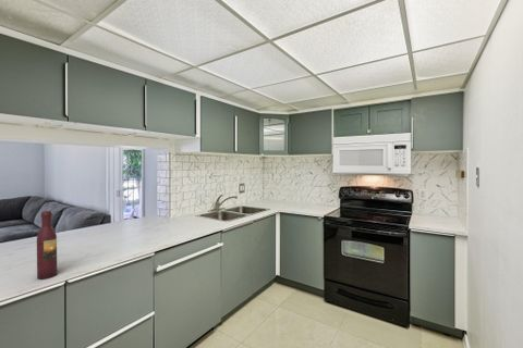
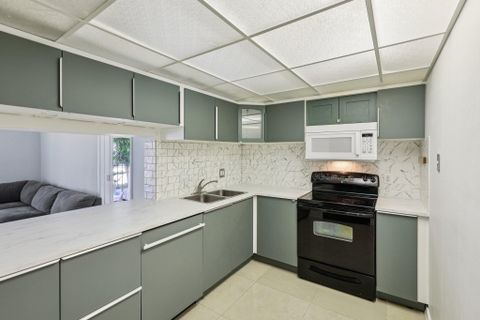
- wine bottle [36,210,58,279]
